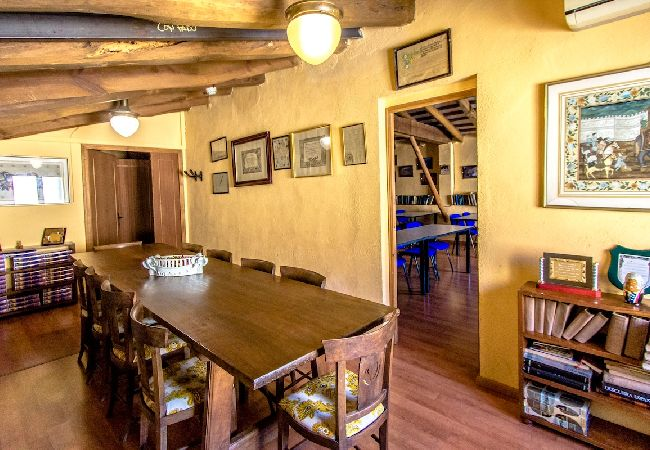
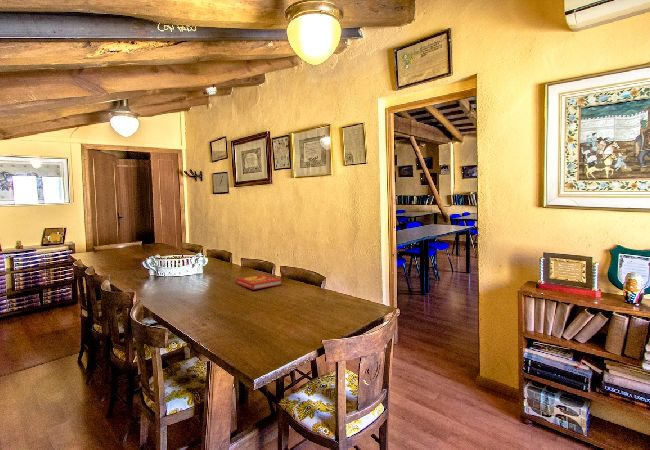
+ book [235,273,282,291]
